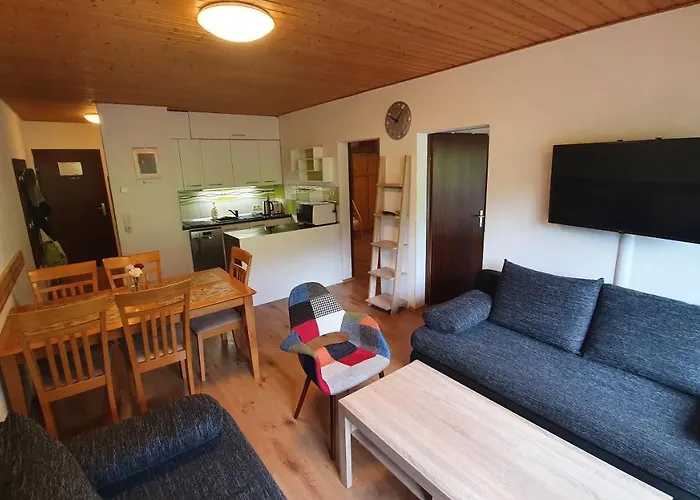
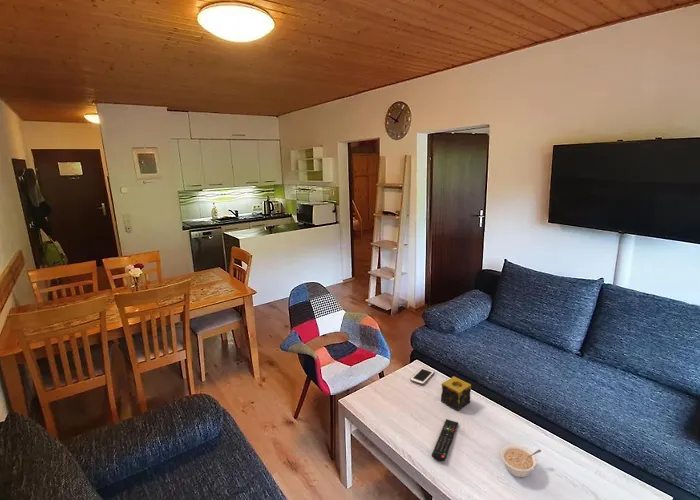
+ cell phone [409,367,435,386]
+ legume [500,443,542,478]
+ remote control [431,418,459,463]
+ candle [440,375,472,412]
